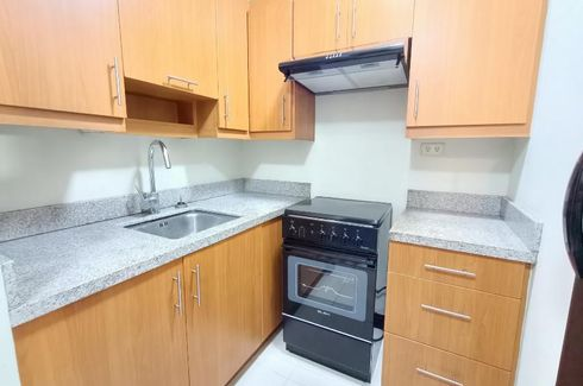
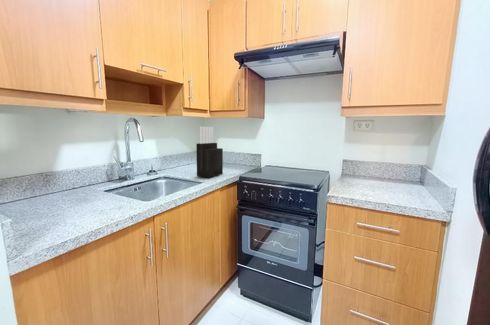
+ knife block [195,126,224,179]
